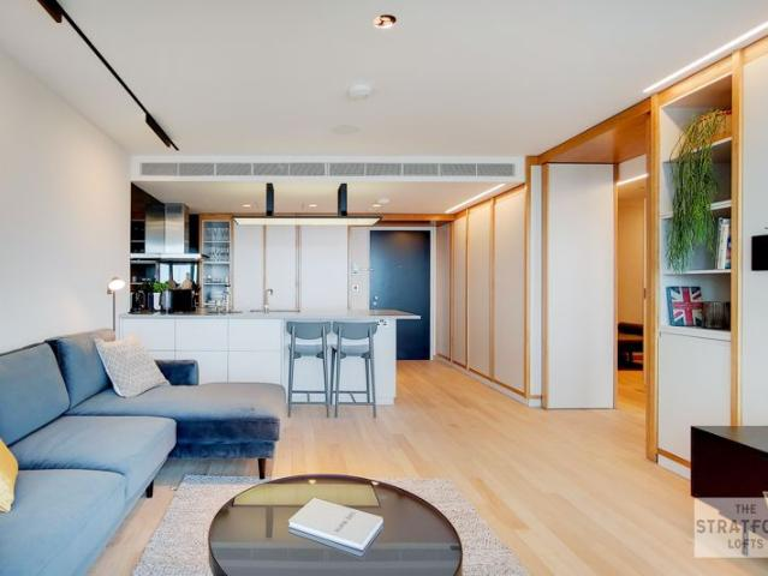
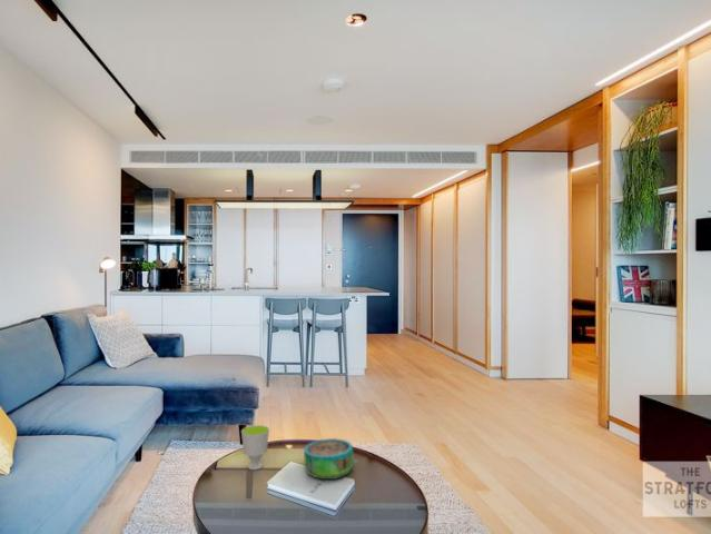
+ decorative bowl [303,437,355,481]
+ cup [240,424,270,471]
